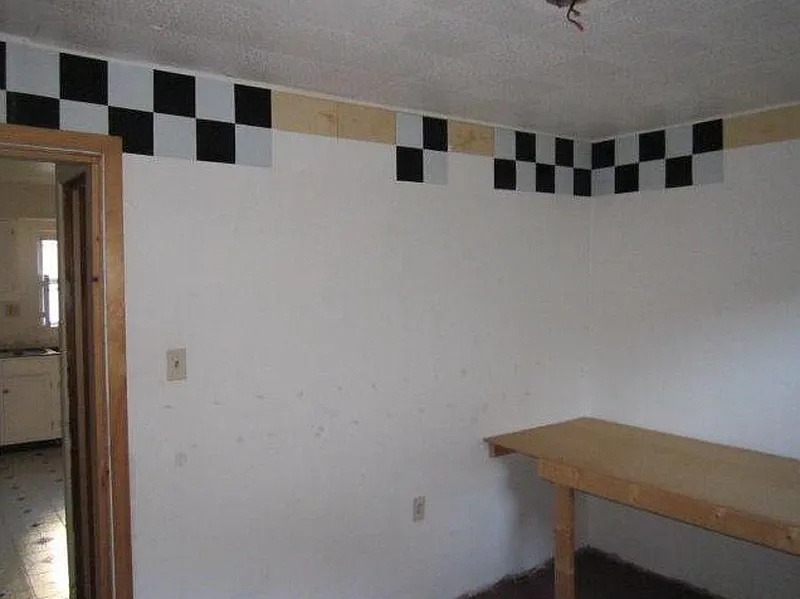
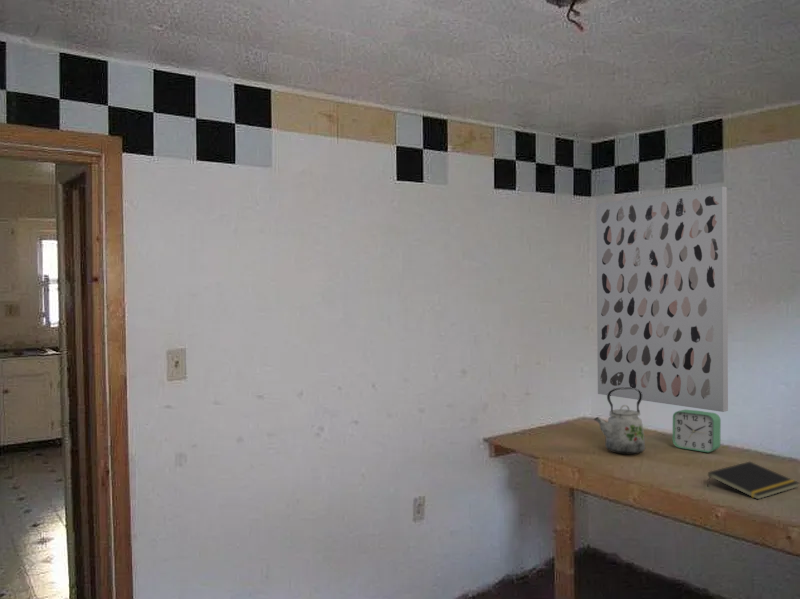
+ alarm clock [672,409,722,454]
+ notepad [707,461,800,500]
+ kettle [593,387,646,455]
+ wall art [595,185,729,413]
